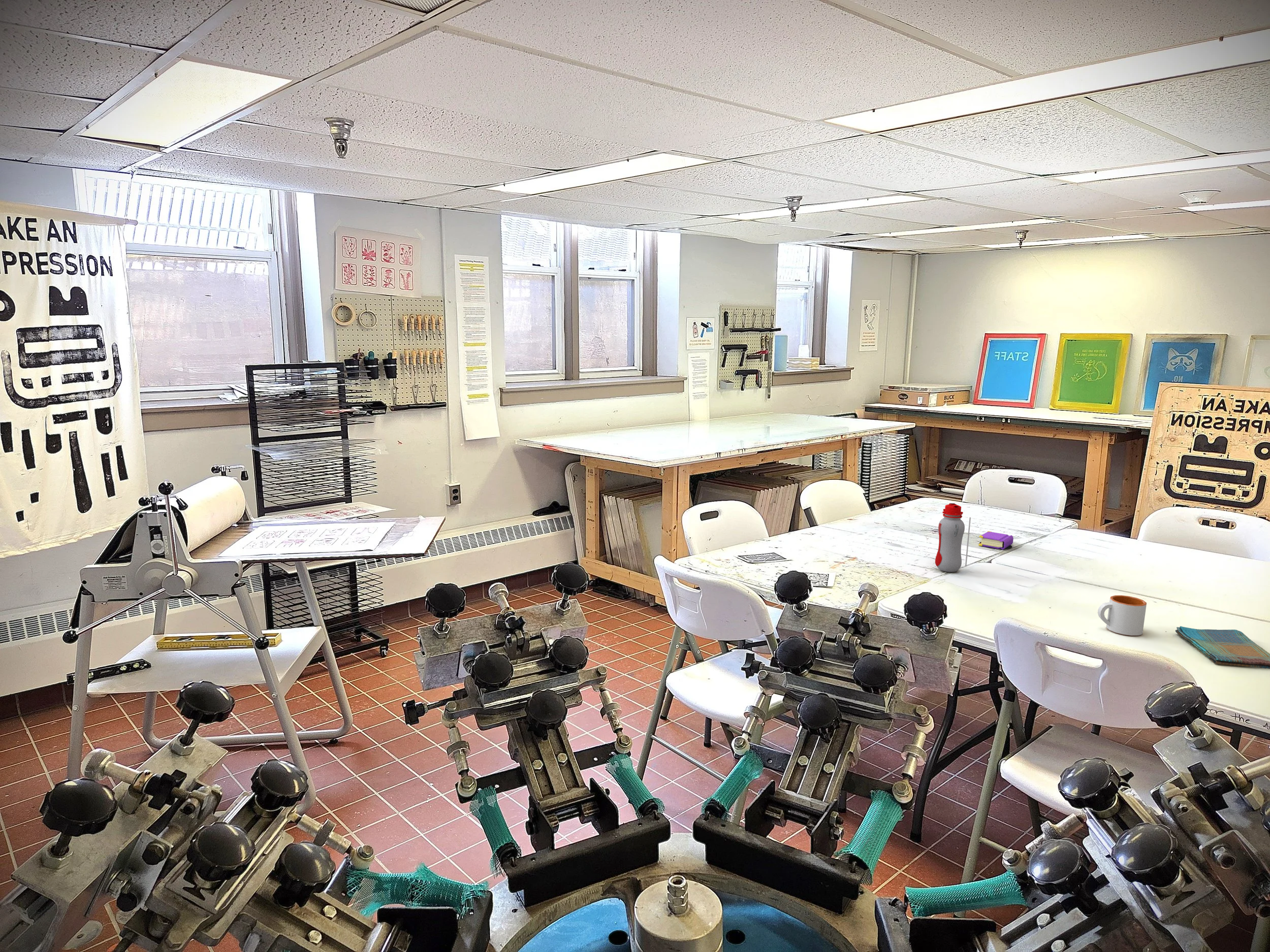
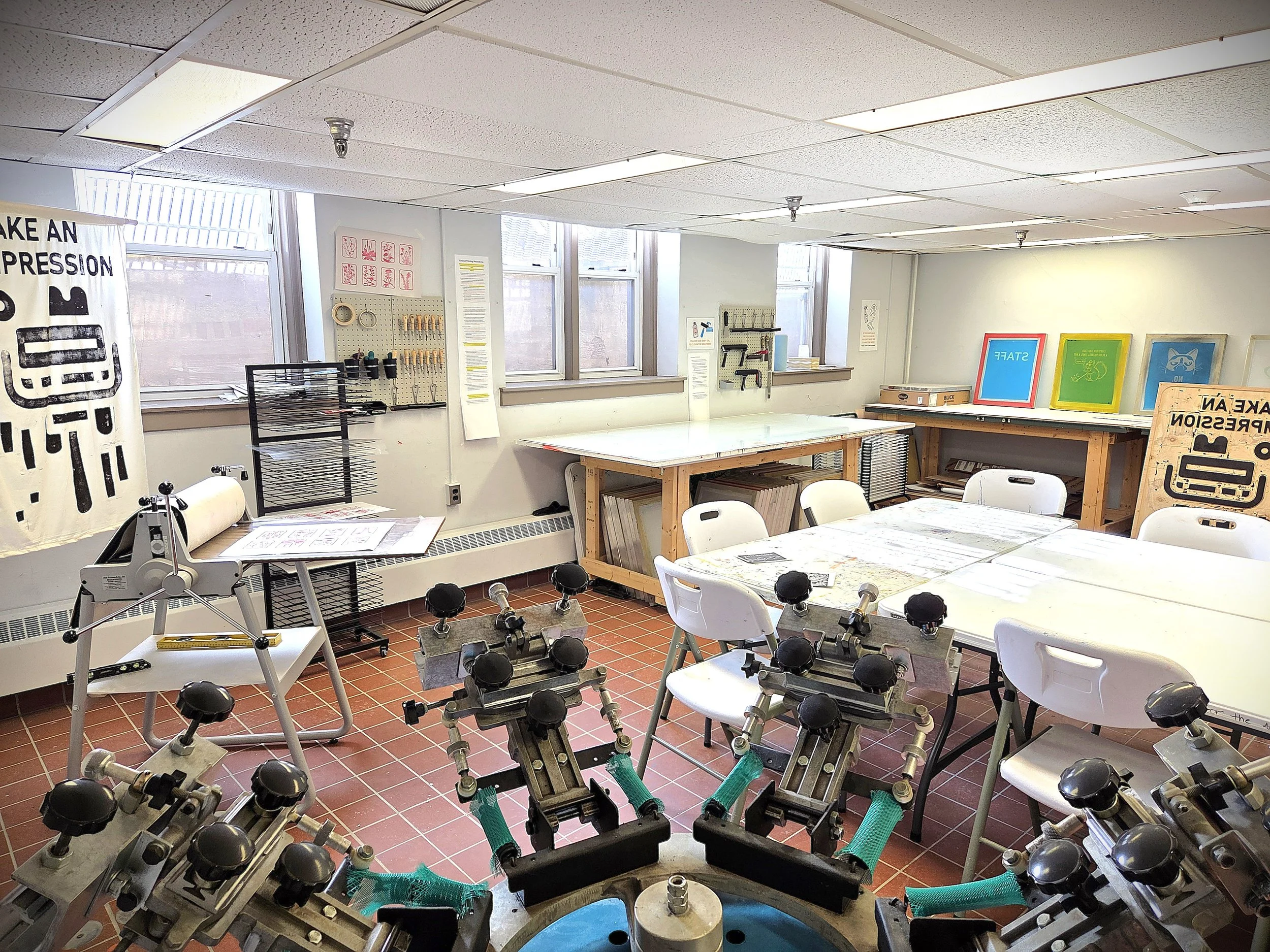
- water bottle [935,503,971,573]
- mug [1097,595,1147,636]
- book [978,531,1014,550]
- dish towel [1175,626,1270,669]
